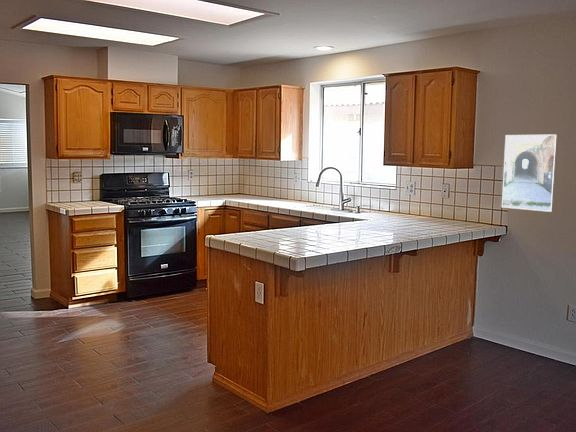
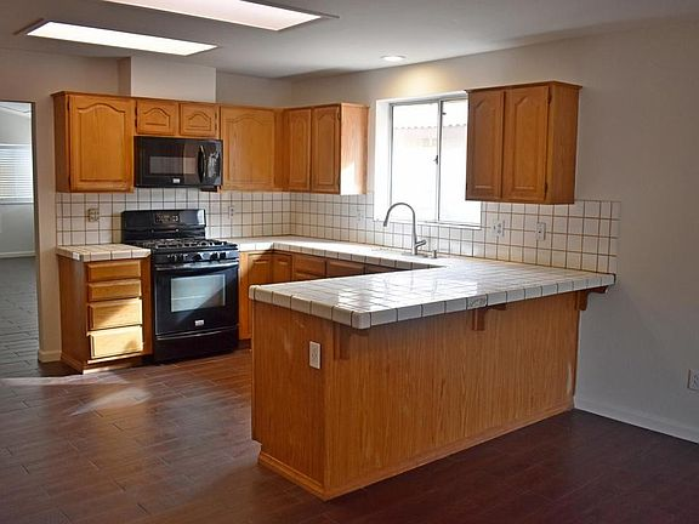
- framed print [501,133,559,213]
